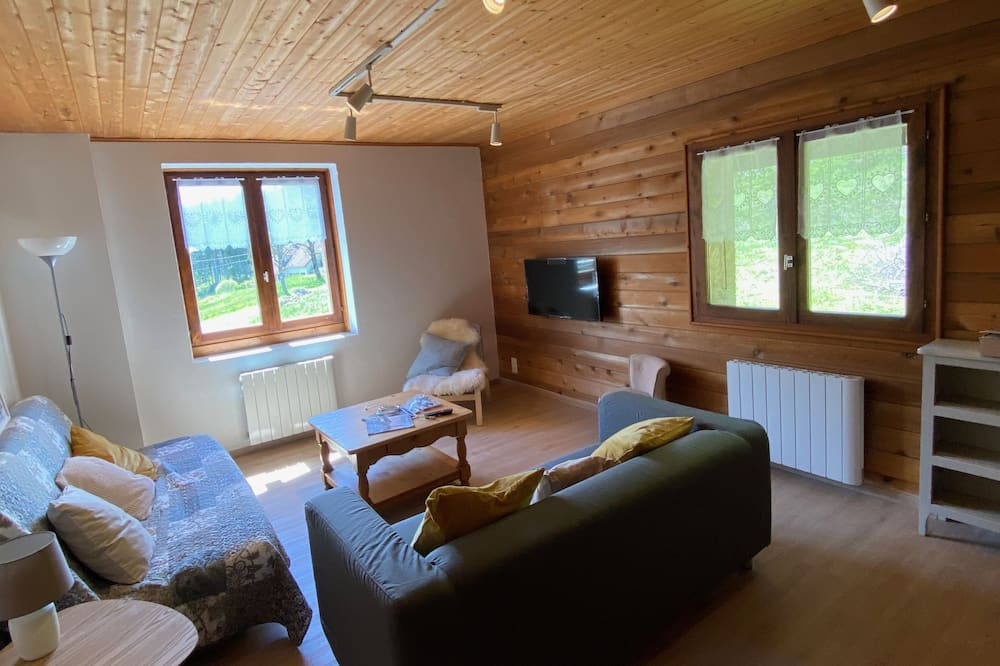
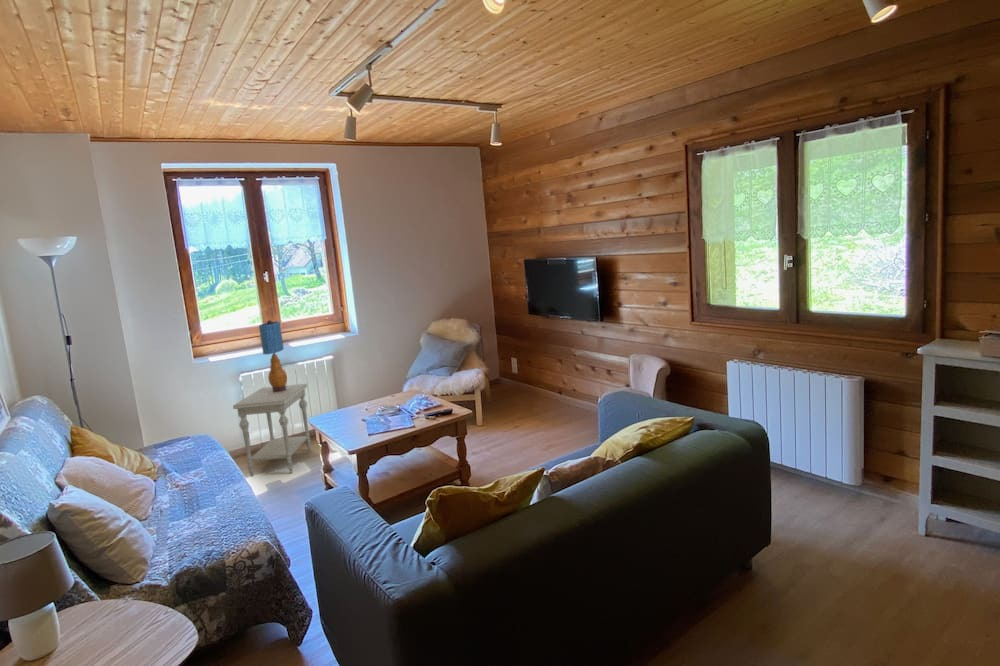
+ side table [232,383,312,478]
+ table lamp [258,319,288,392]
